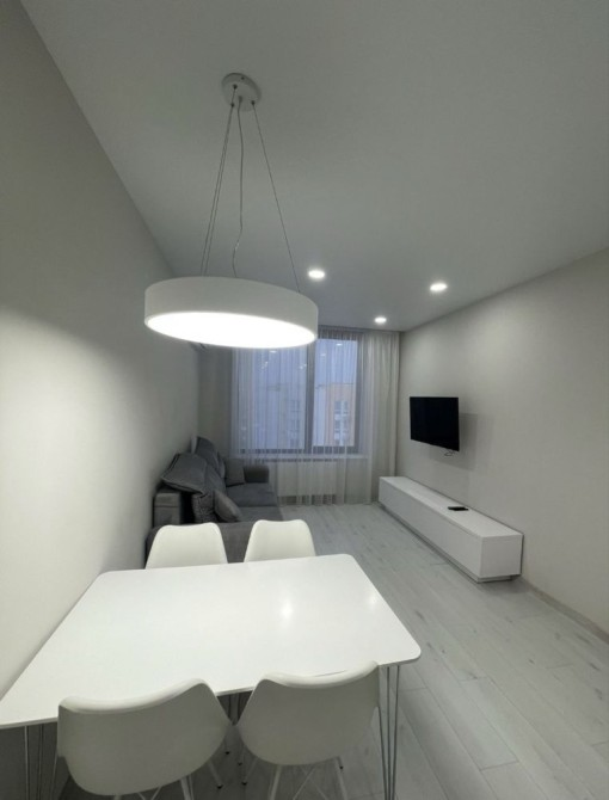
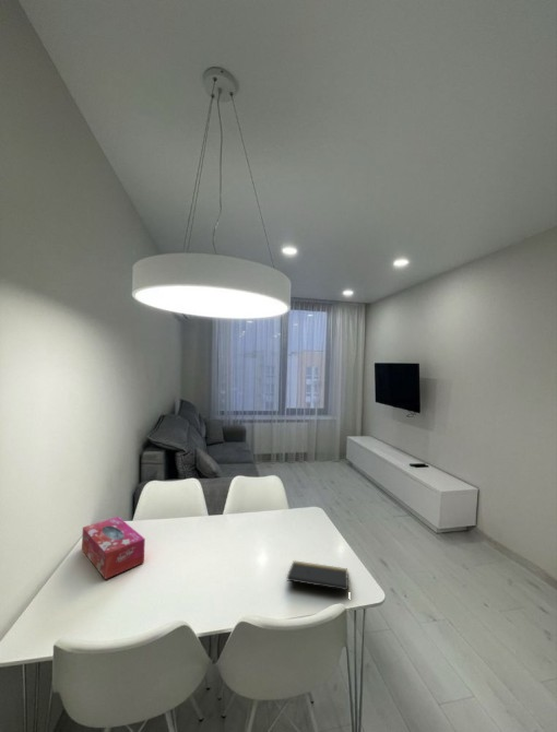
+ notepad [286,559,351,591]
+ tissue box [81,516,146,580]
